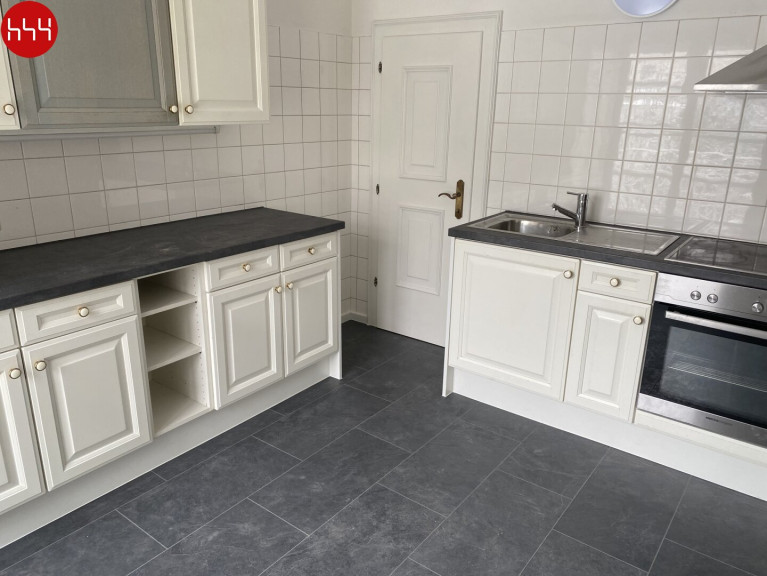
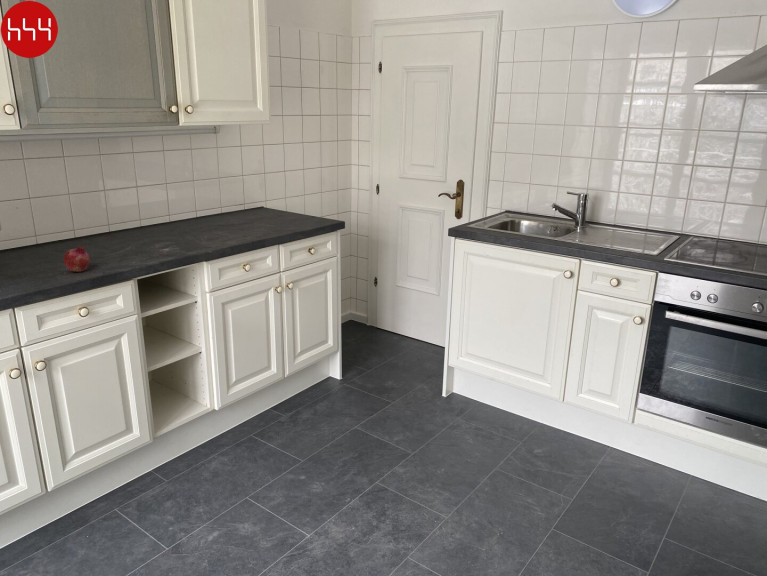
+ fruit [63,245,91,273]
